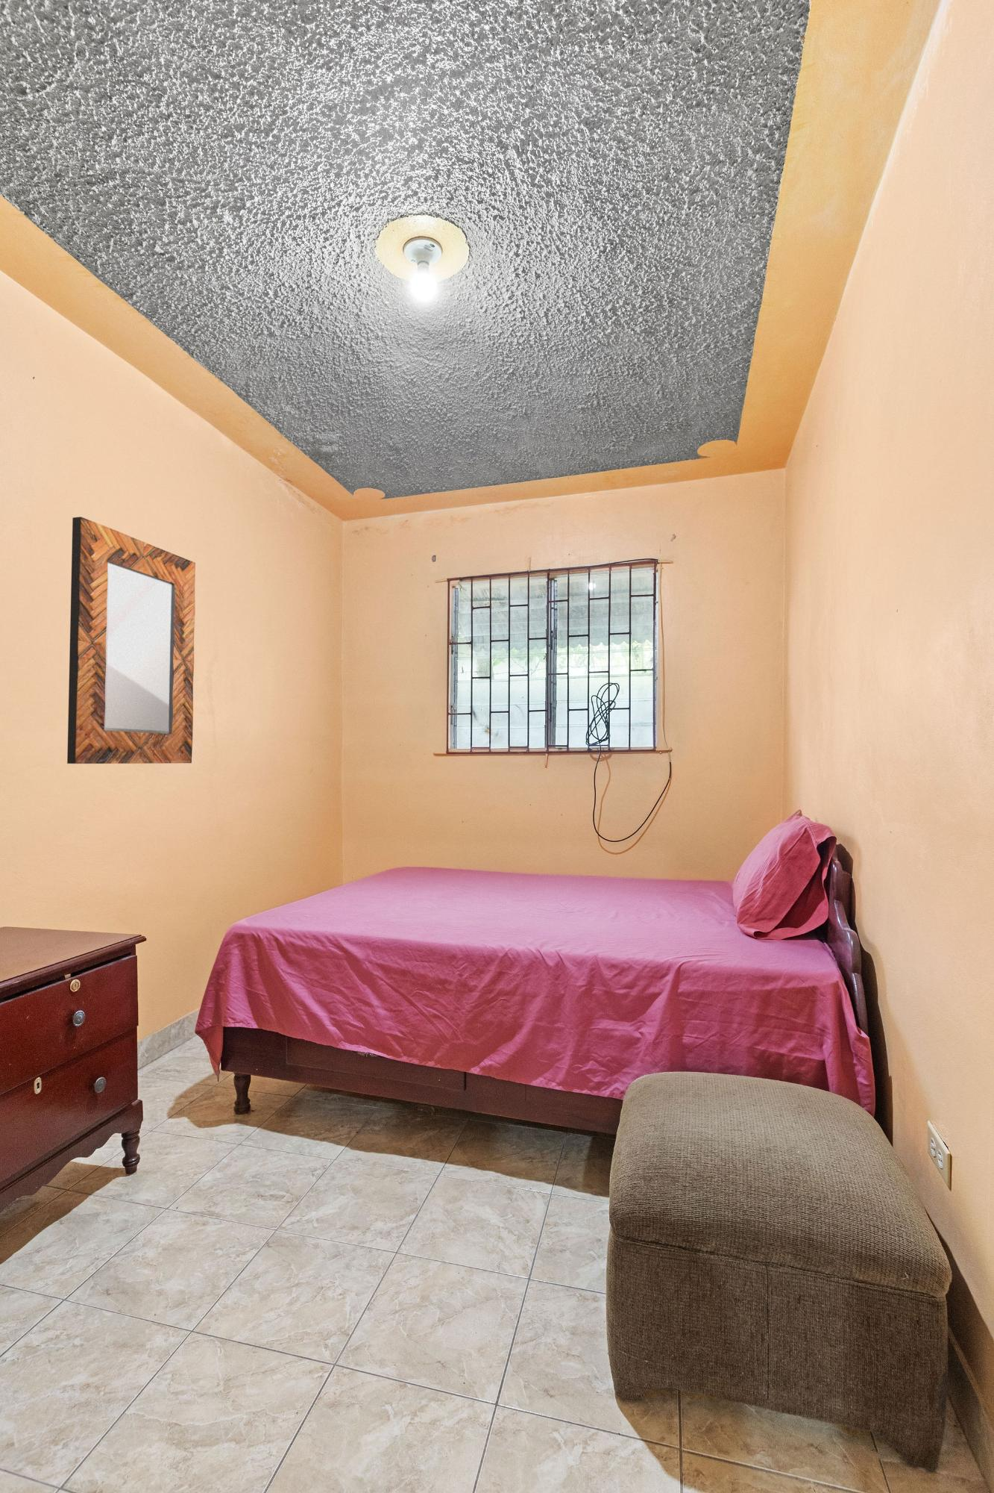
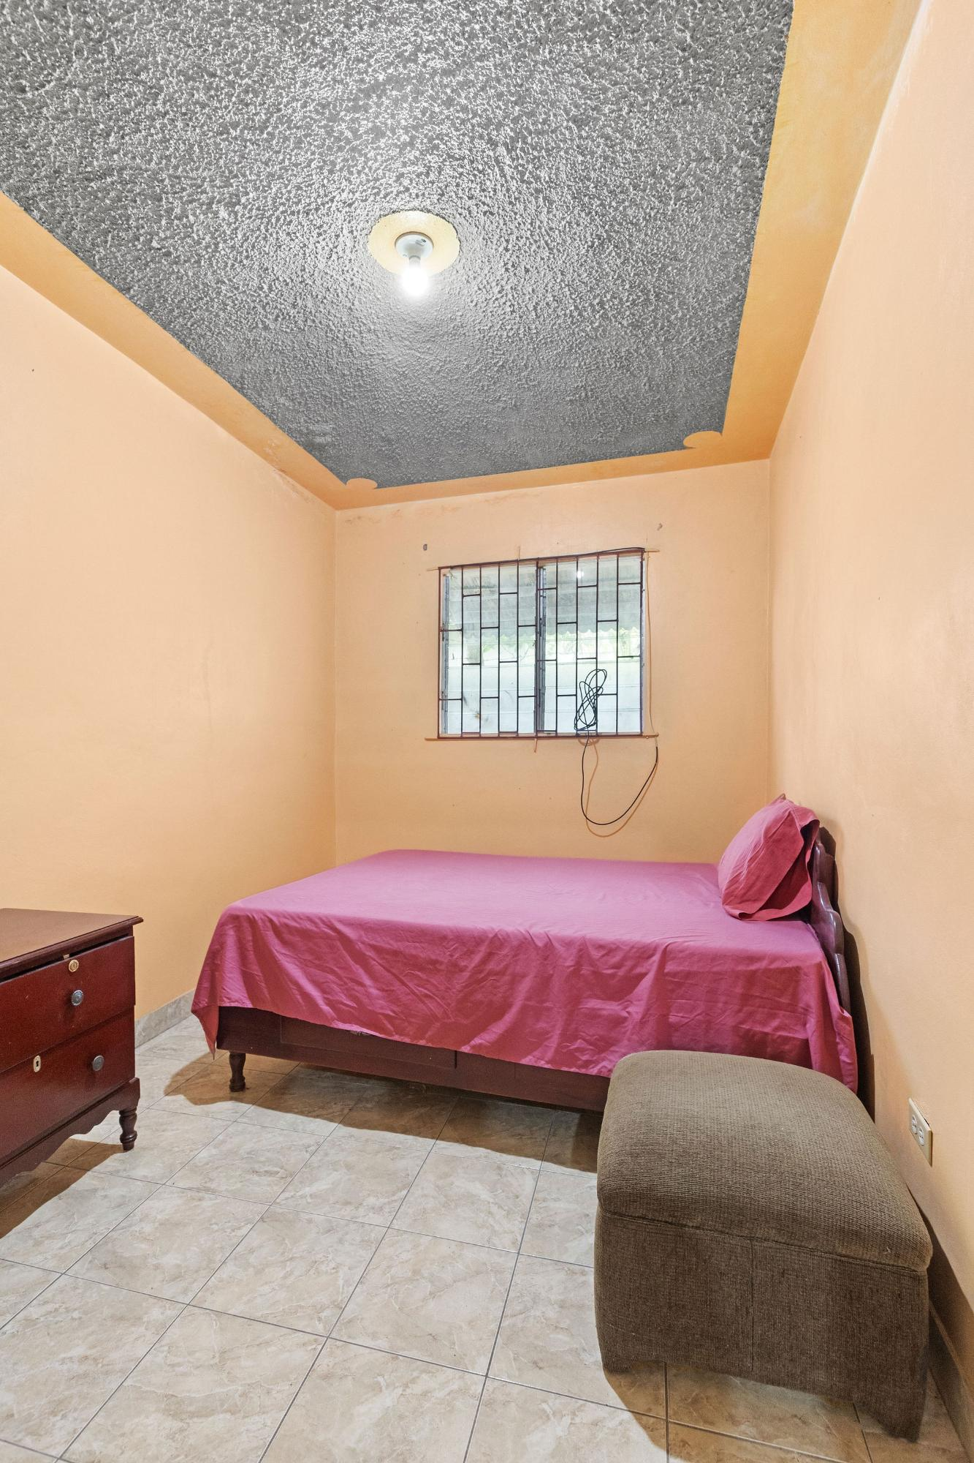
- home mirror [67,516,196,765]
